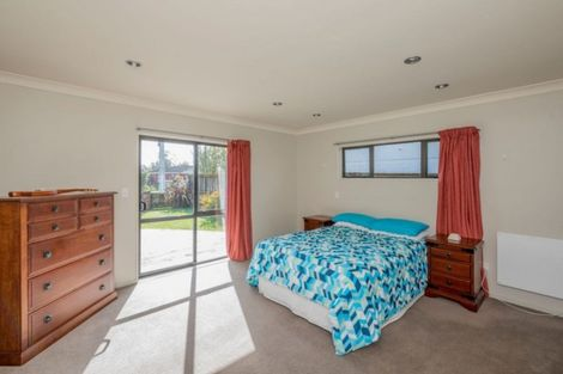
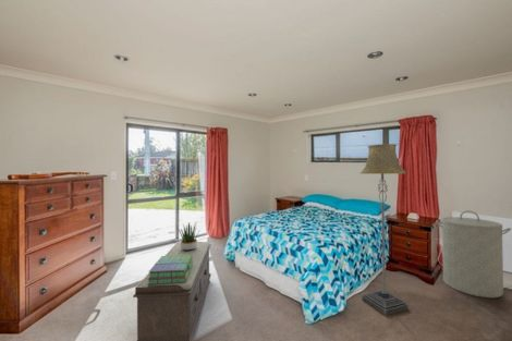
+ laundry hamper [435,210,512,299]
+ potted plant [175,222,200,251]
+ stack of books [147,255,193,285]
+ floor lamp [358,143,409,316]
+ bench [132,241,212,341]
